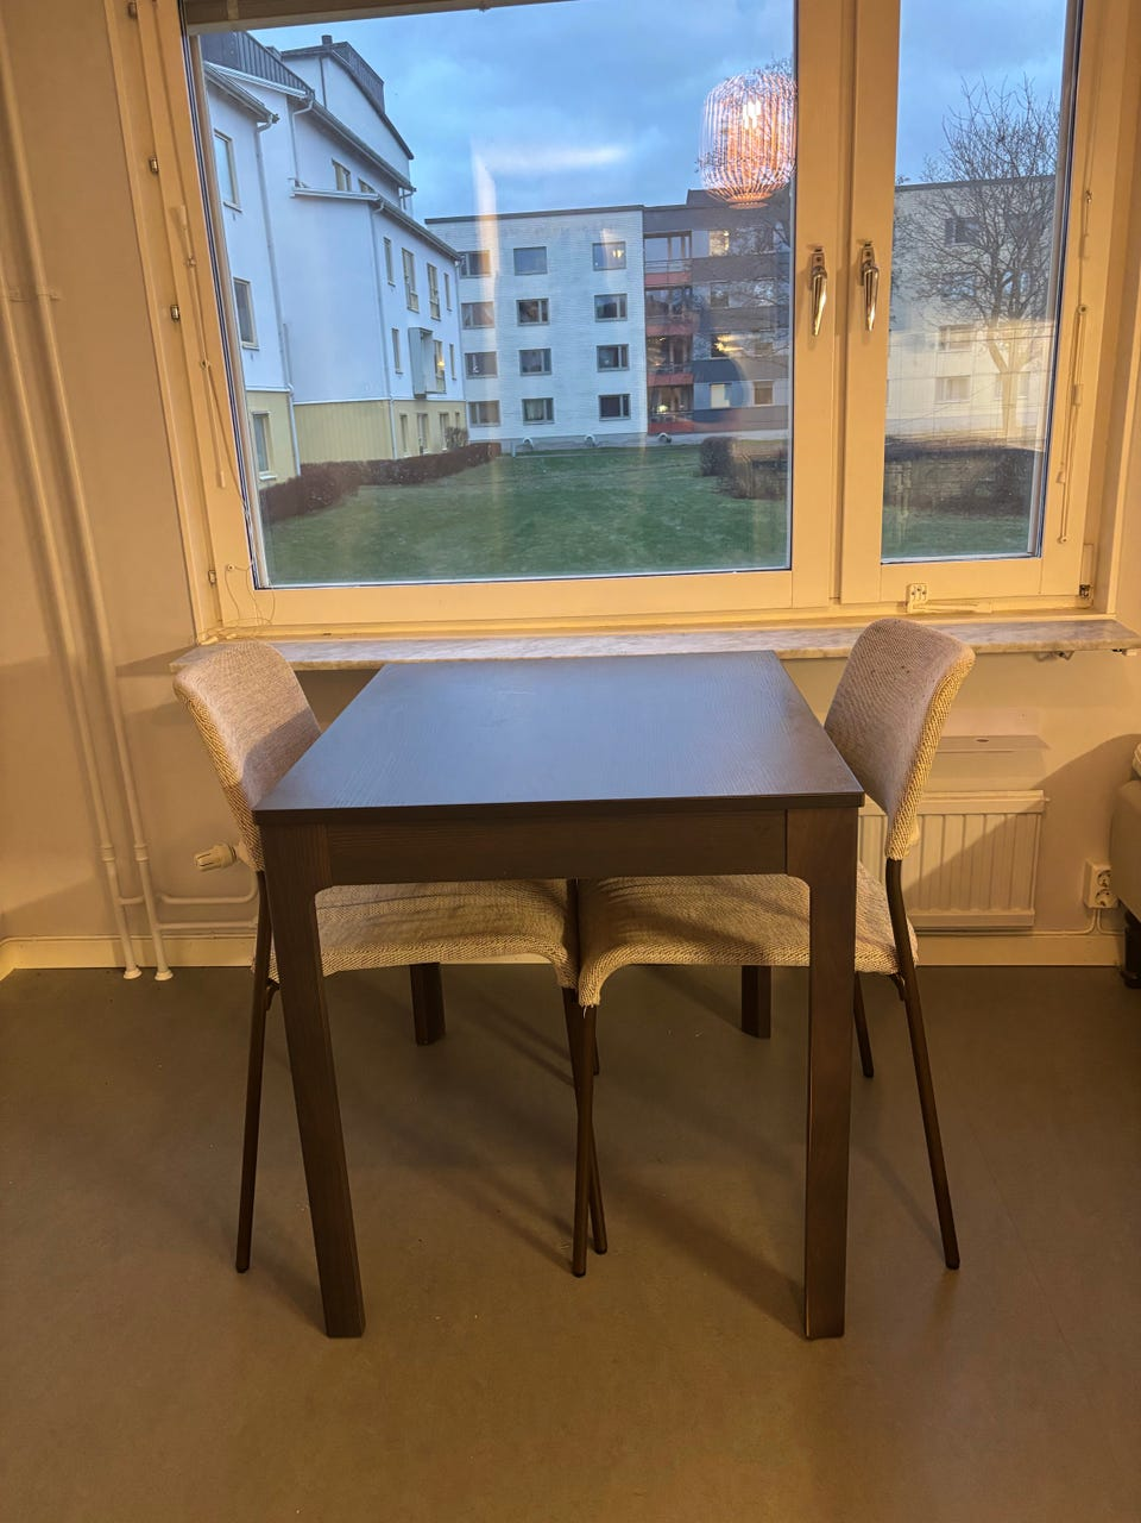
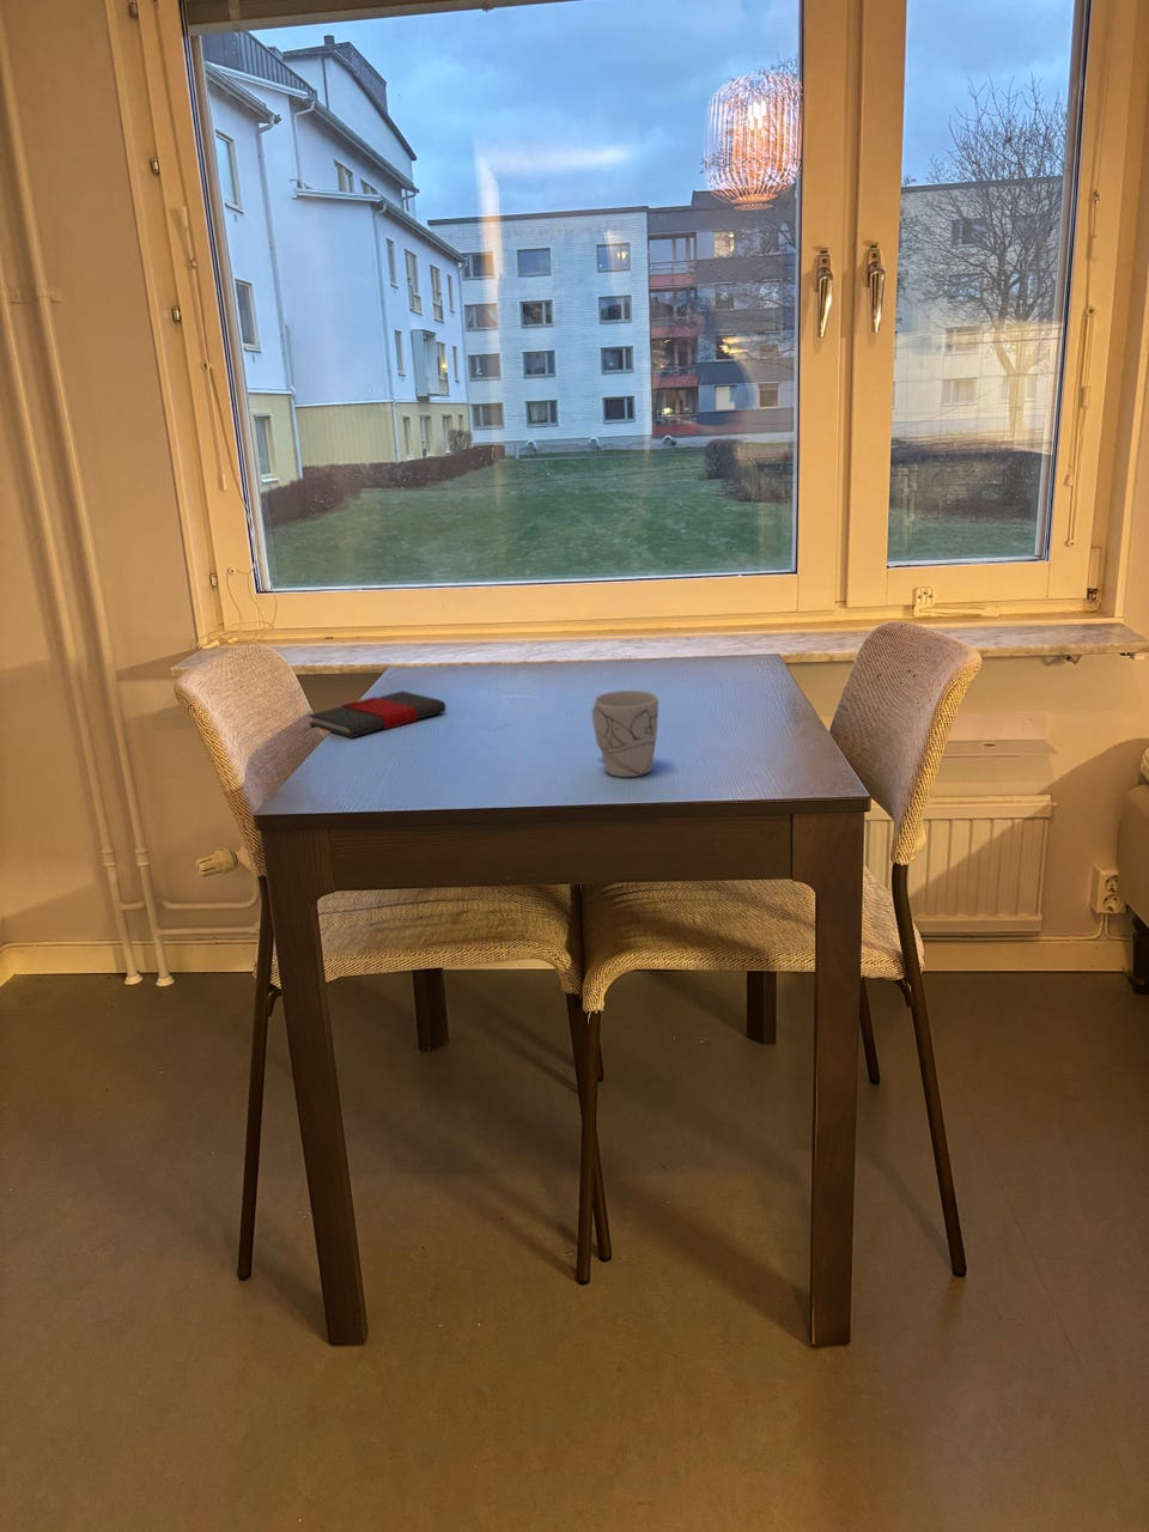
+ mug [591,690,659,778]
+ book [307,690,448,739]
